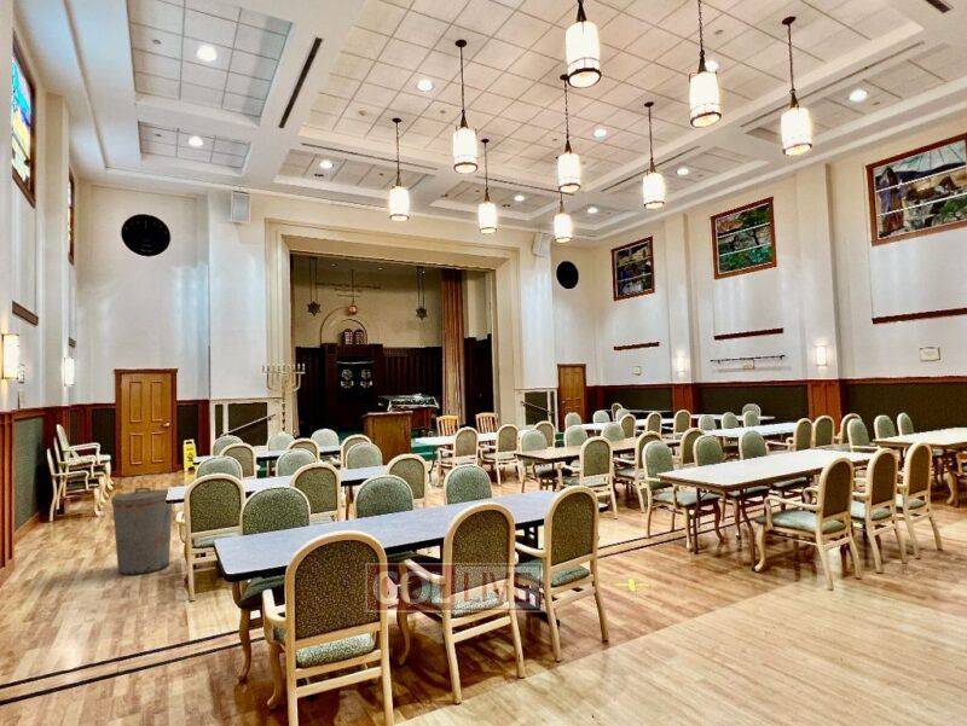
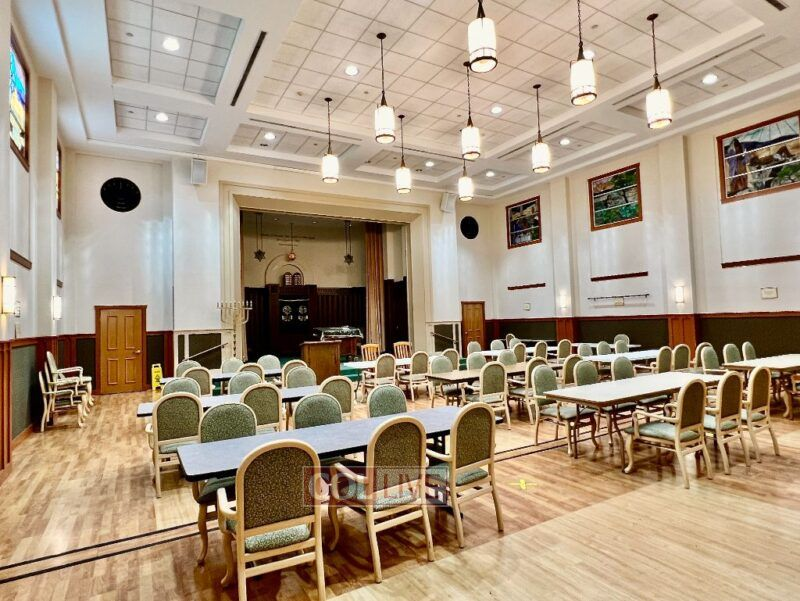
- trash can [110,487,174,576]
